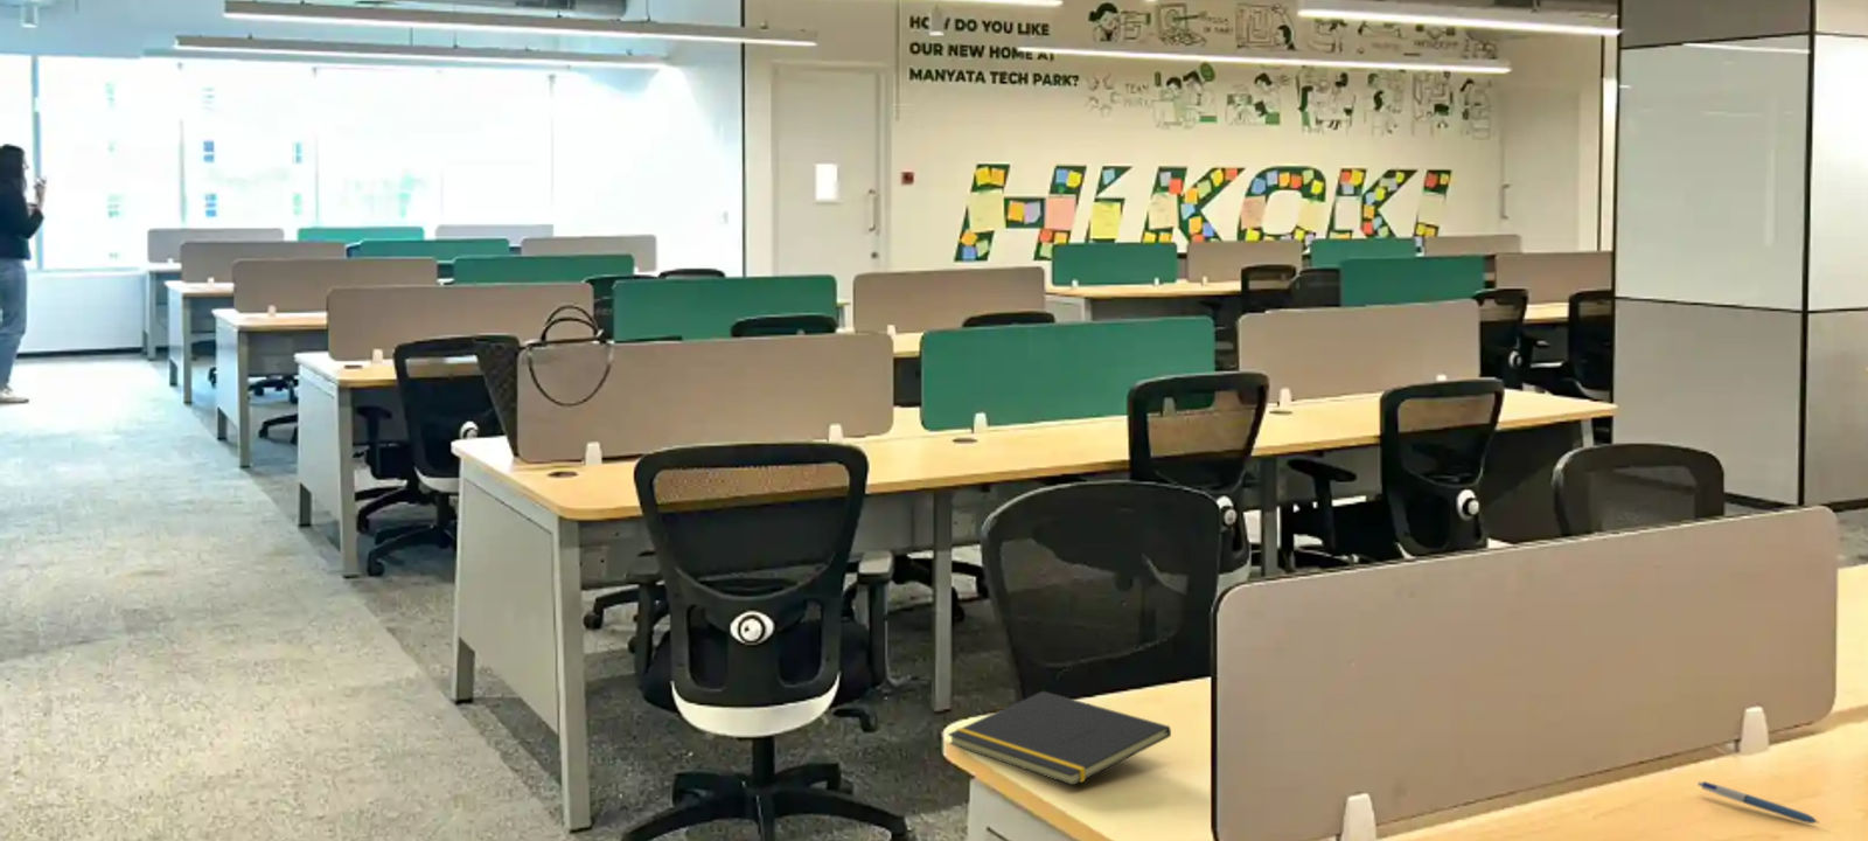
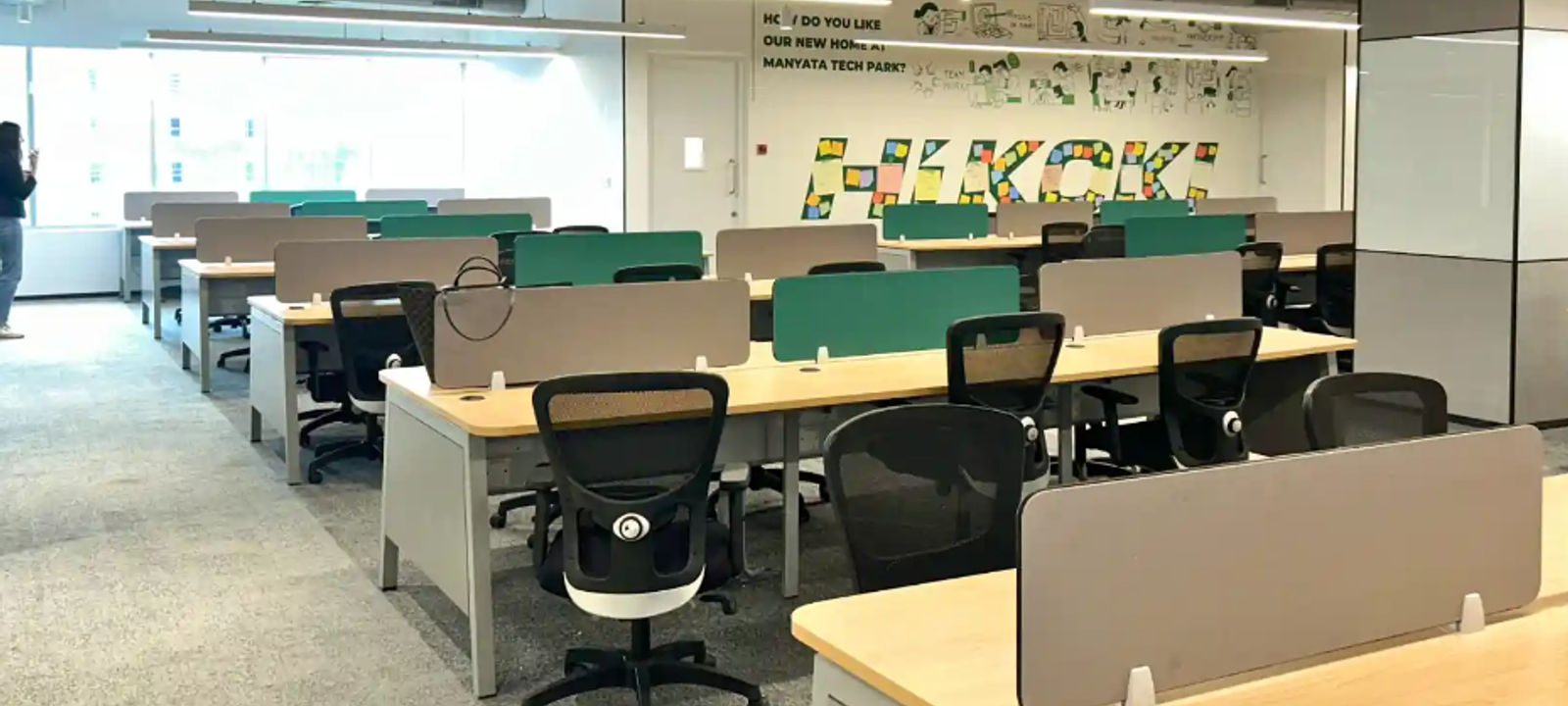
- pen [1696,780,1820,824]
- notepad [947,691,1172,787]
